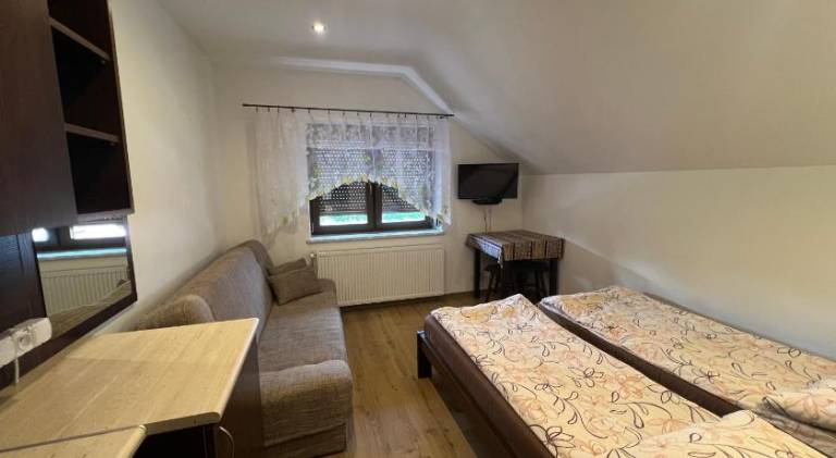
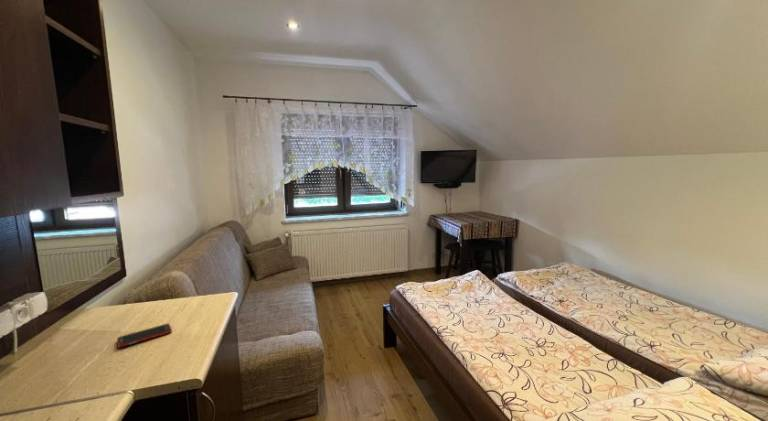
+ cell phone [116,323,173,349]
